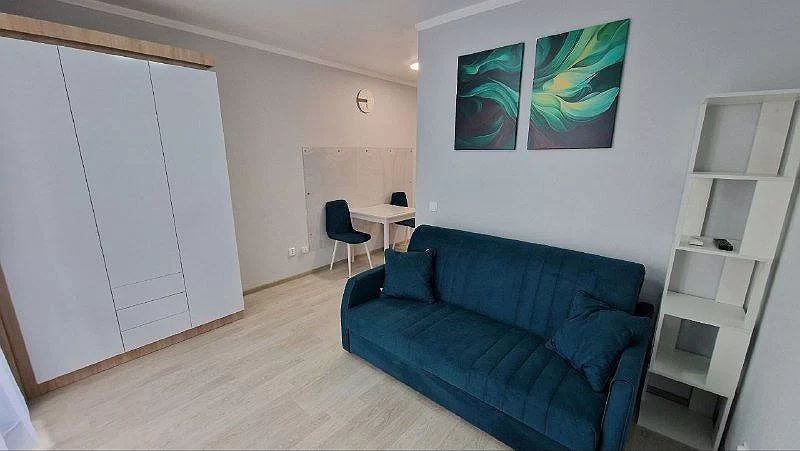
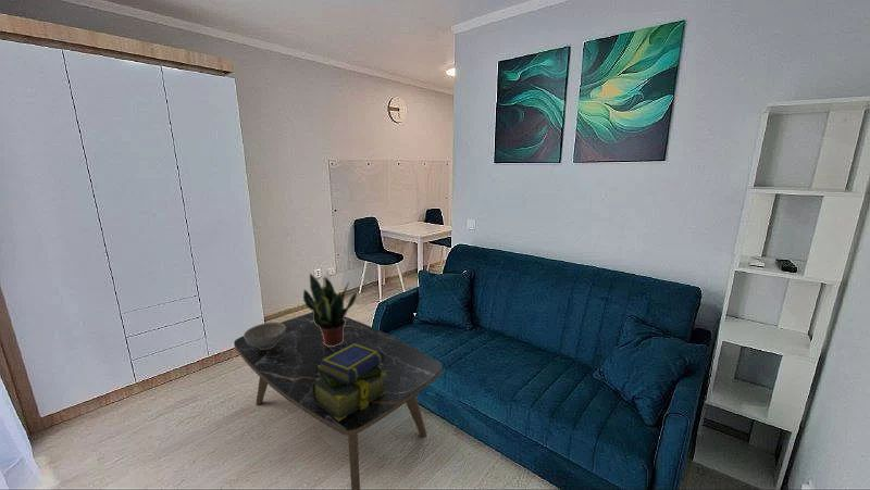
+ decorative bowl [243,322,286,350]
+ stack of books [312,342,386,422]
+ coffee table [233,311,444,490]
+ potted plant [302,273,358,347]
